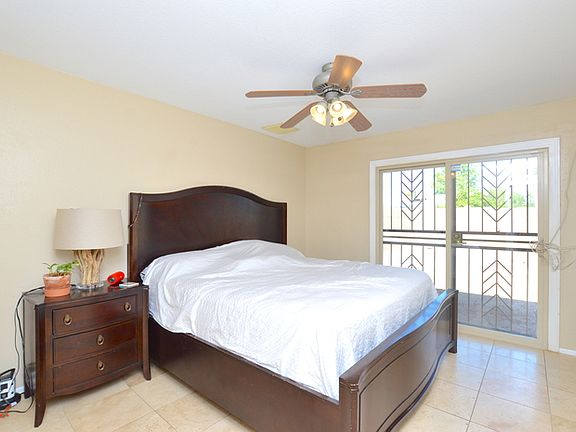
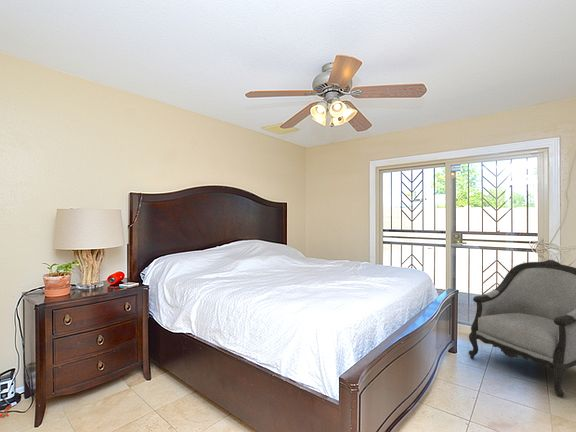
+ armchair [468,259,576,399]
